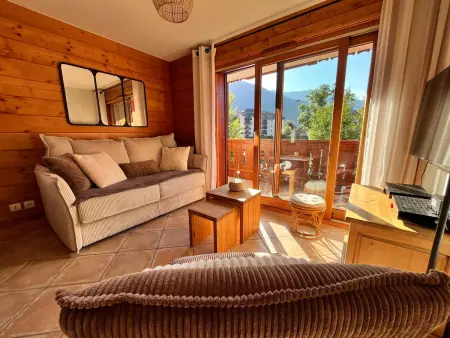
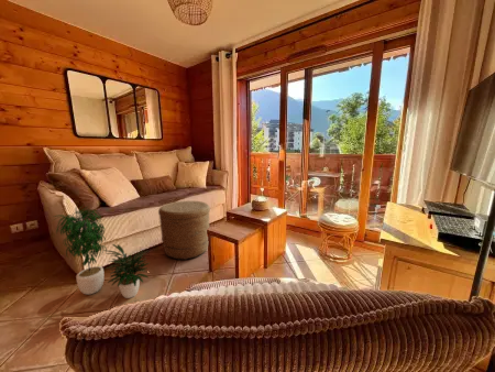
+ basket [157,200,211,261]
+ potted plant [53,203,152,299]
